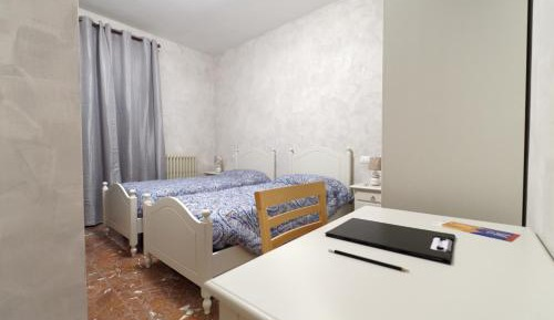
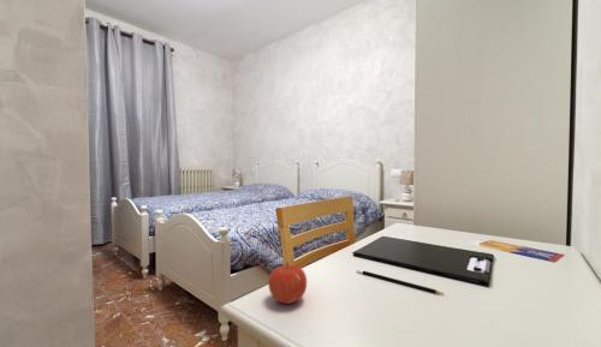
+ apple [267,261,308,305]
